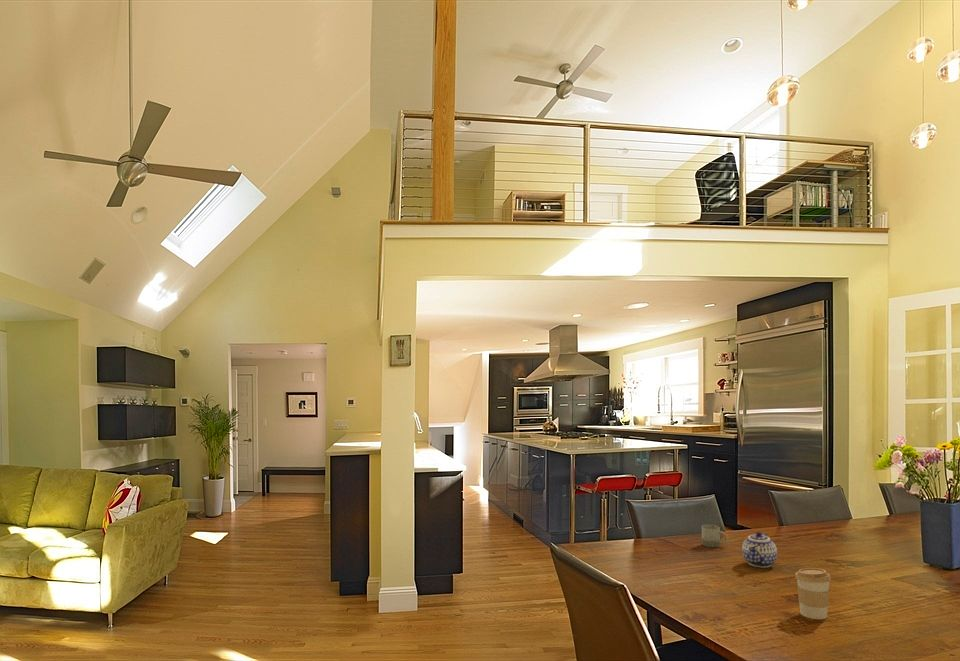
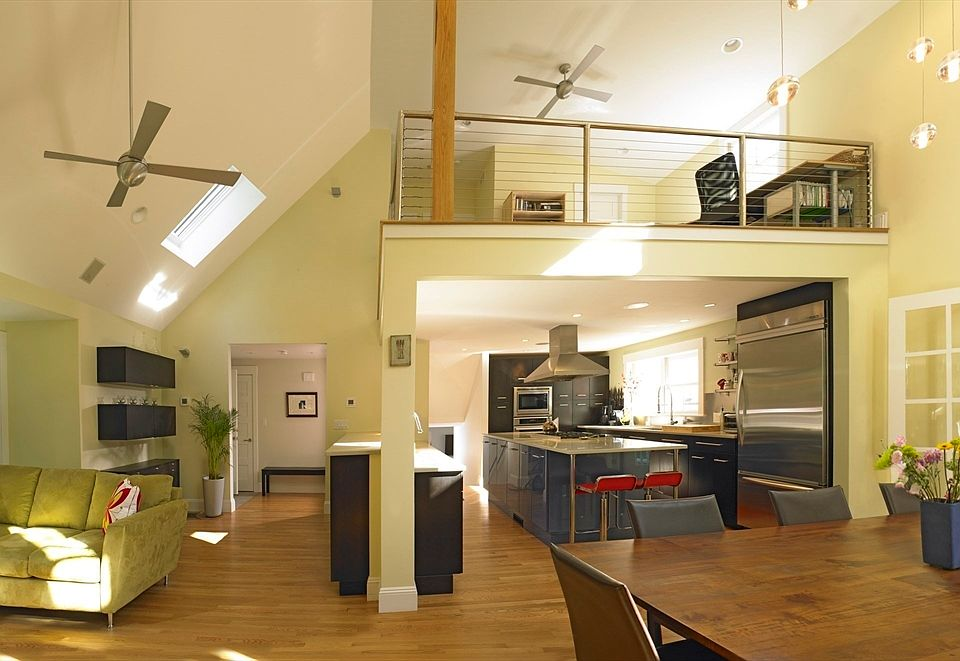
- coffee cup [794,567,832,620]
- cup [701,524,728,548]
- teapot [741,531,778,568]
